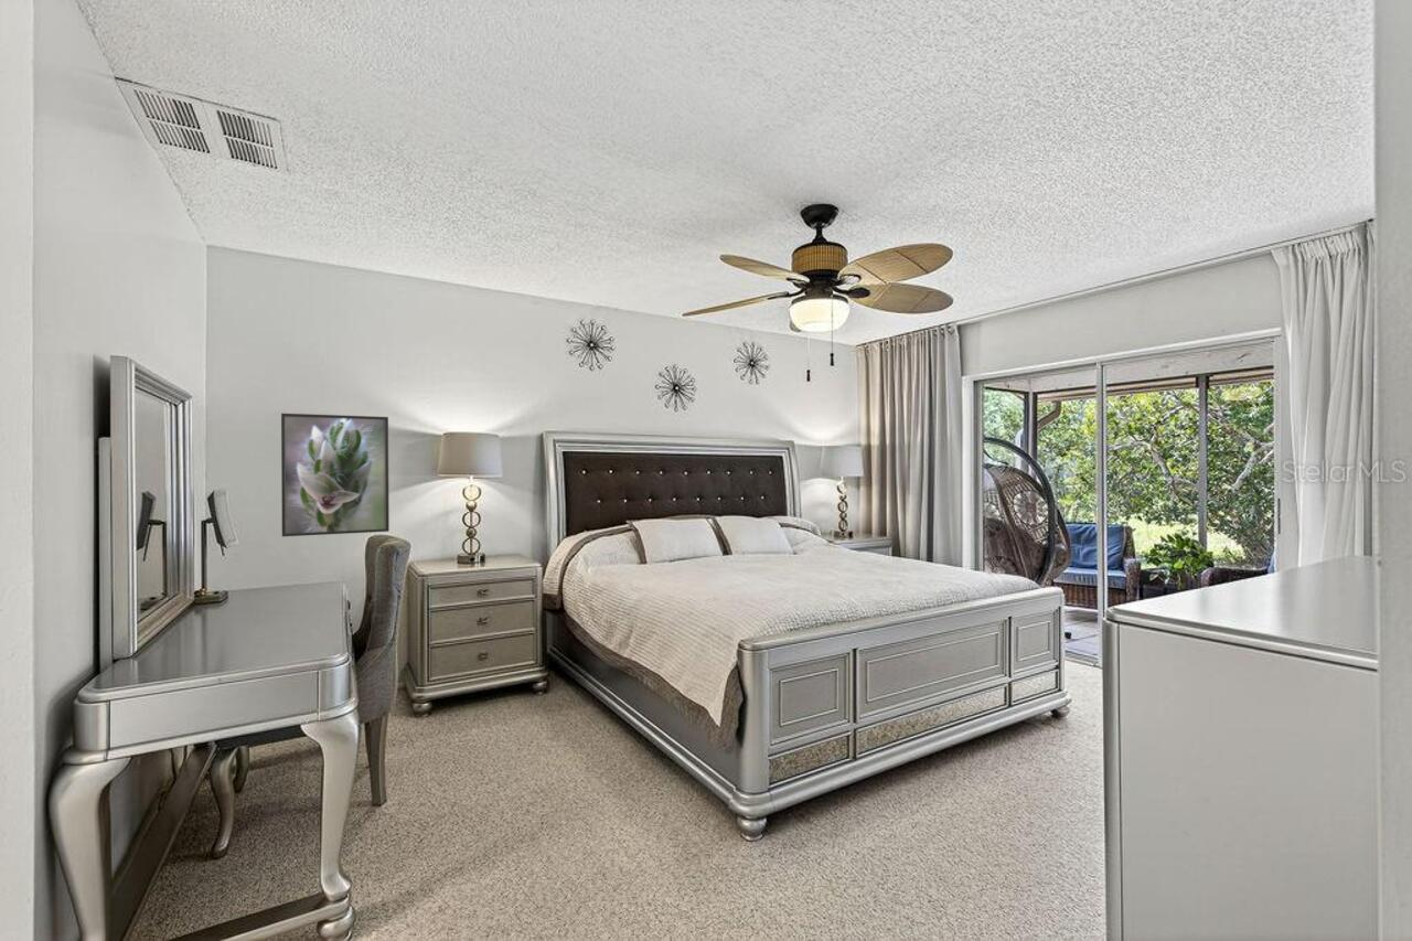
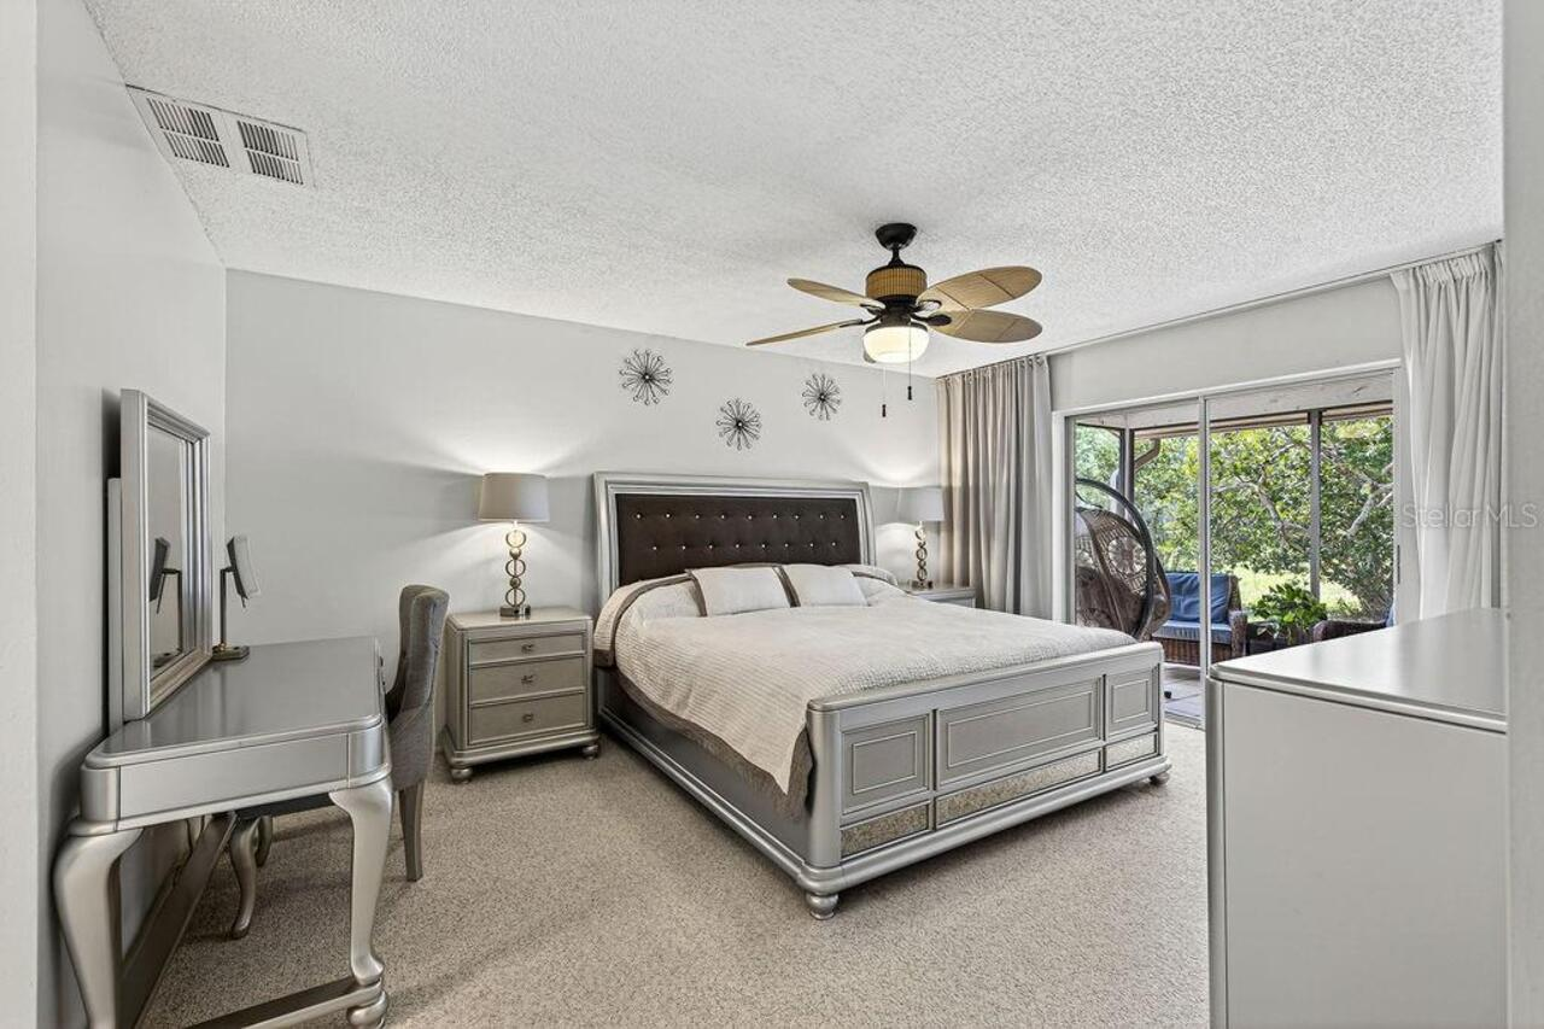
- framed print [280,413,391,537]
